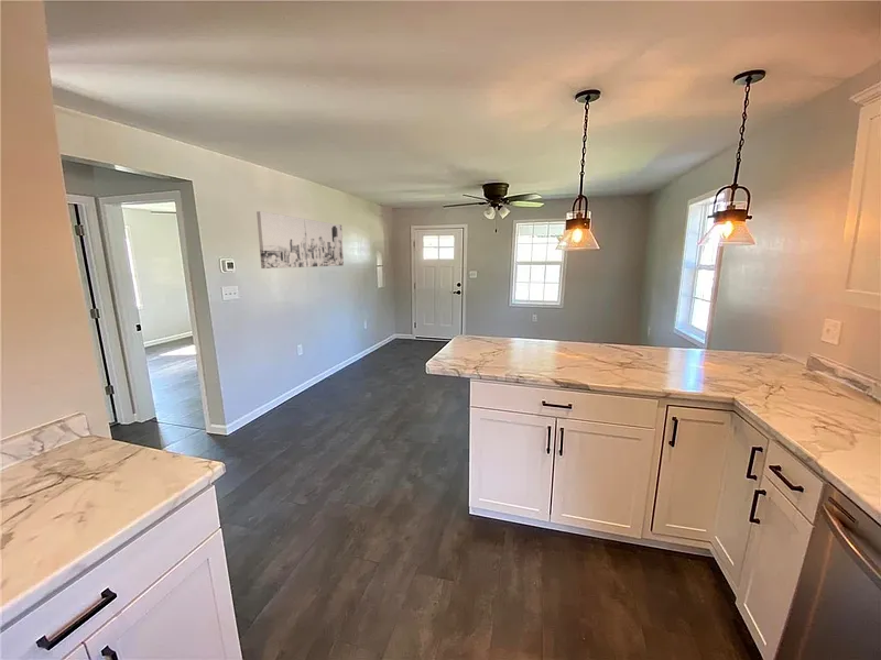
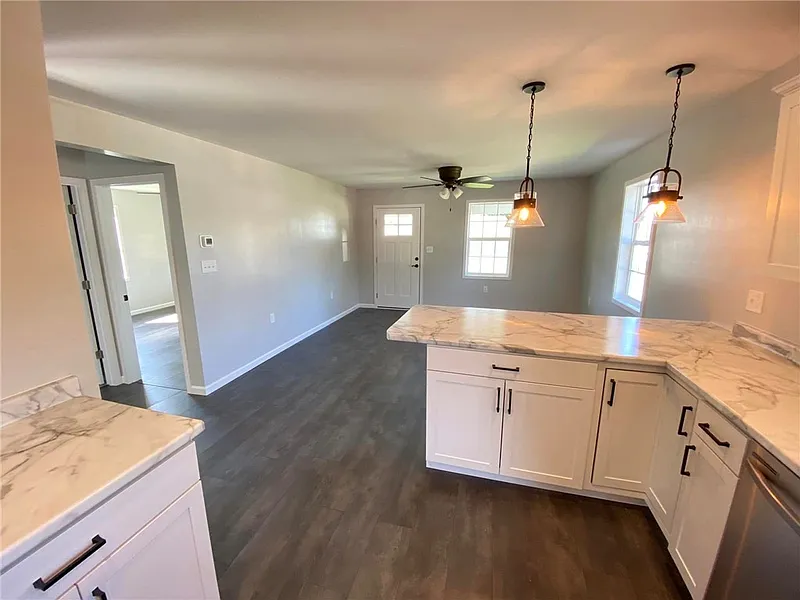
- wall art [255,210,345,270]
